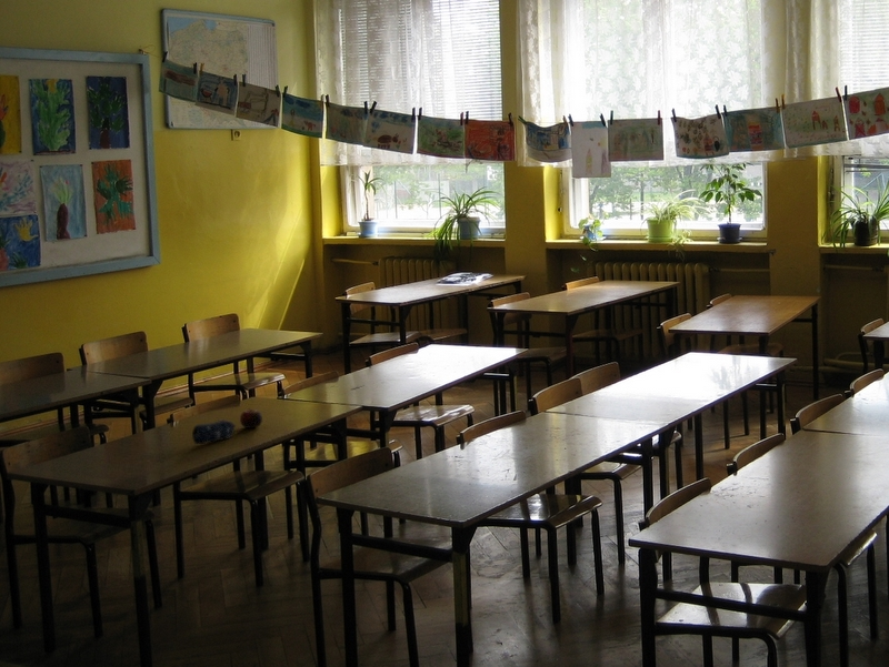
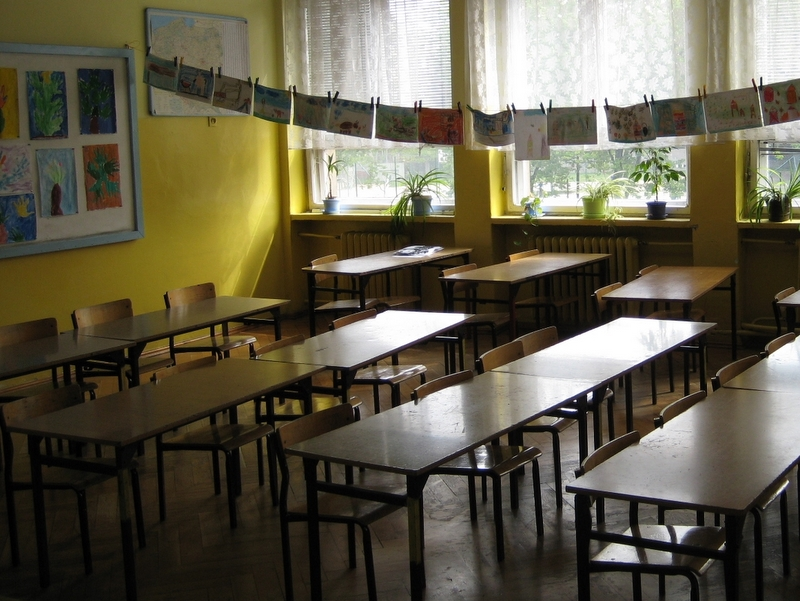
- apple [239,407,263,429]
- pencil case [191,420,237,445]
